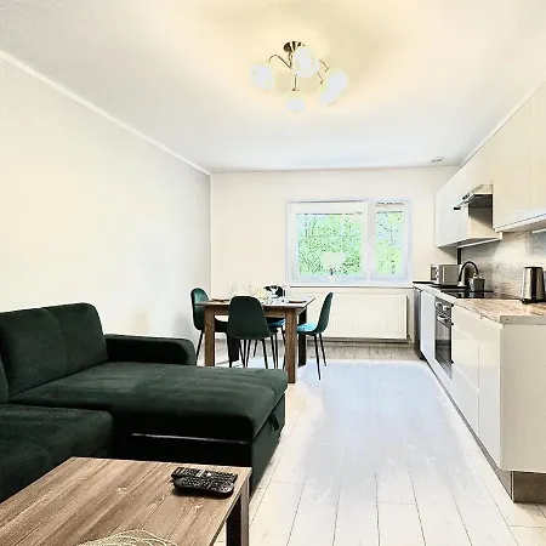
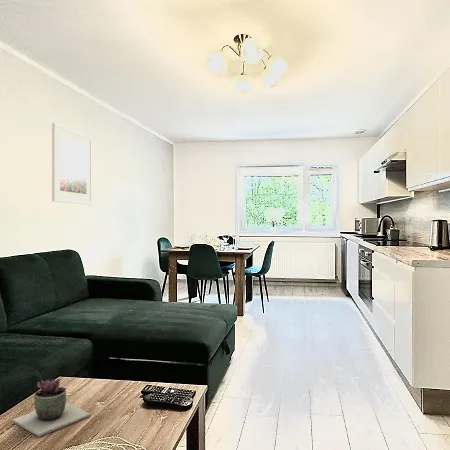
+ succulent plant [11,378,92,438]
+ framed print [51,122,93,206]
